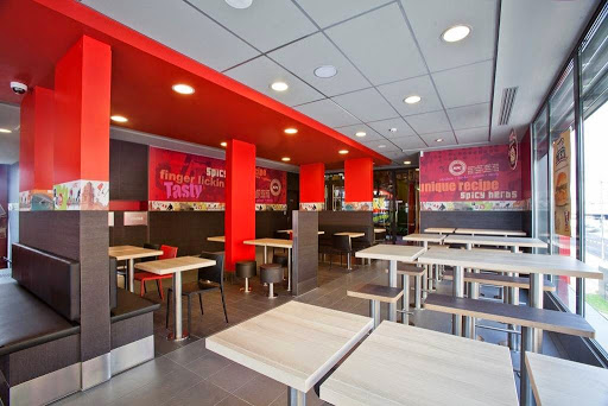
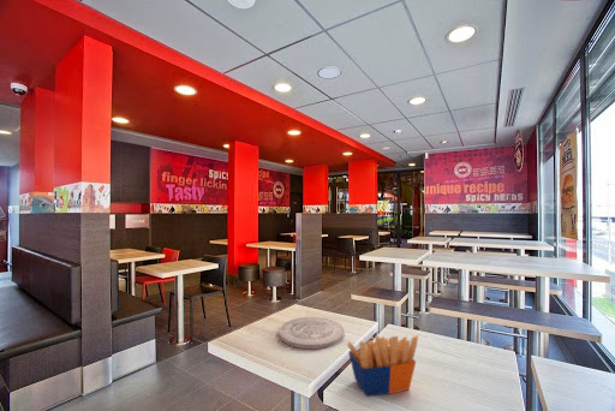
+ plate [277,316,346,350]
+ french fries [346,334,419,398]
